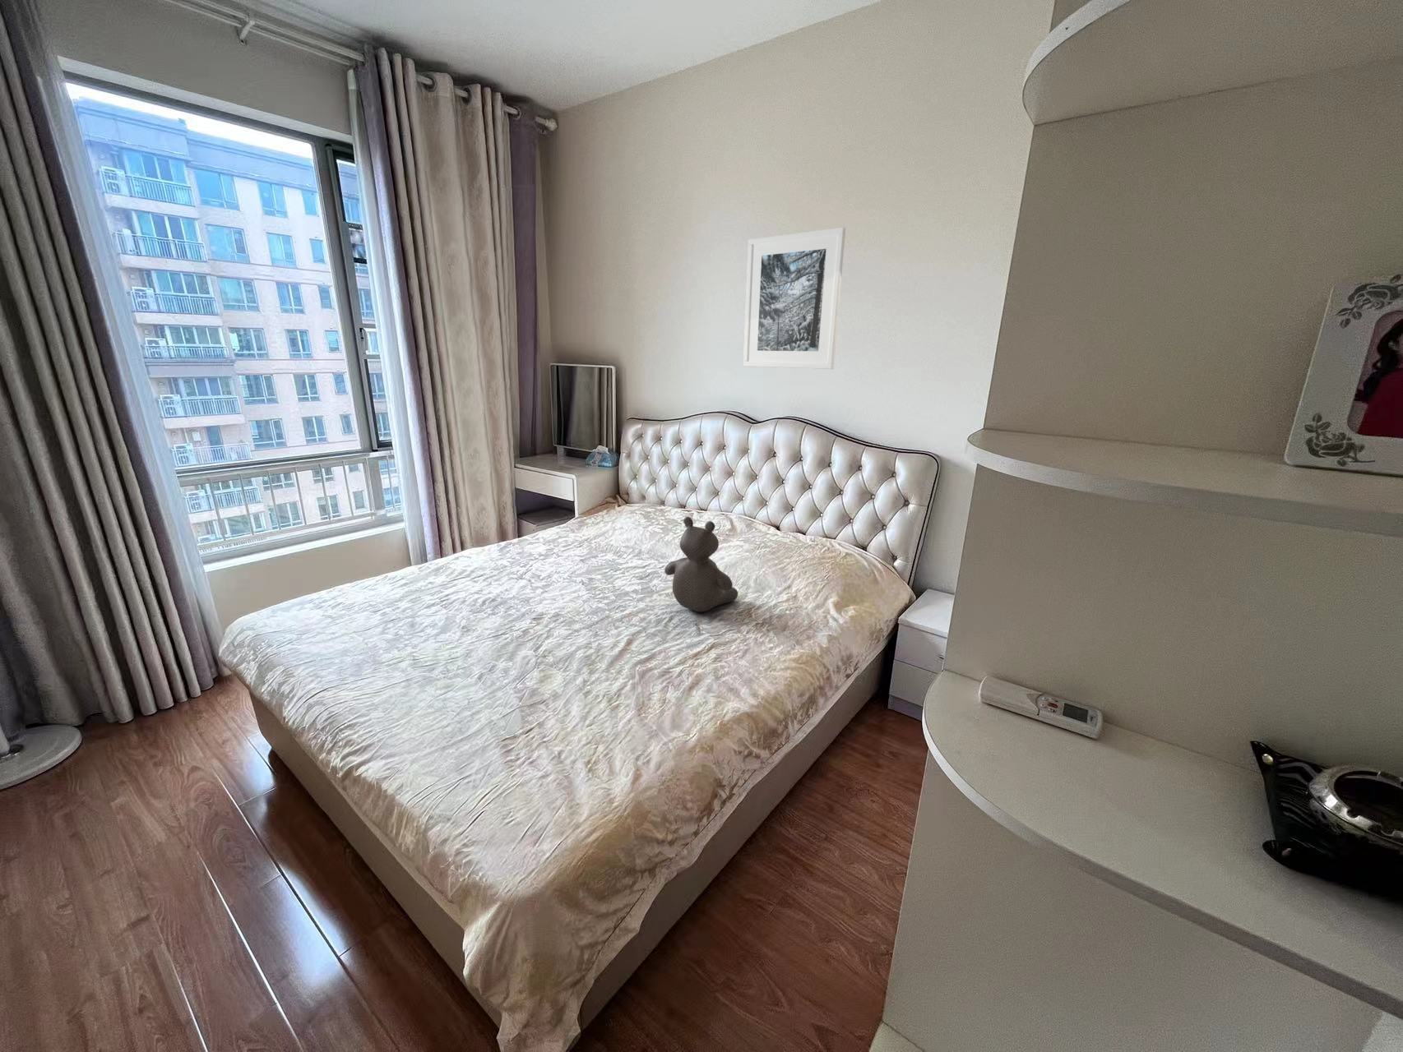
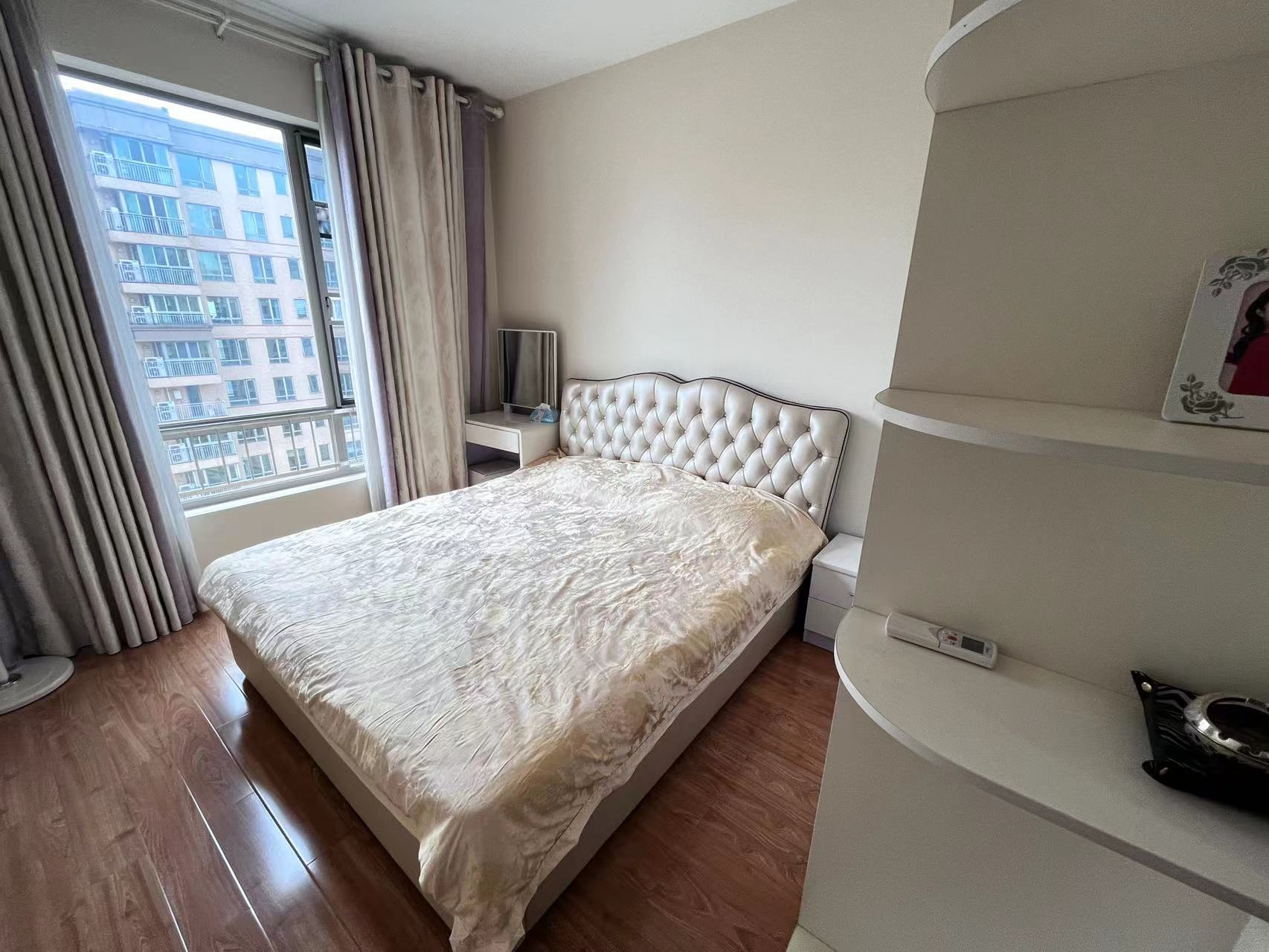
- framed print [743,227,846,370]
- teddy bear [663,516,739,612]
